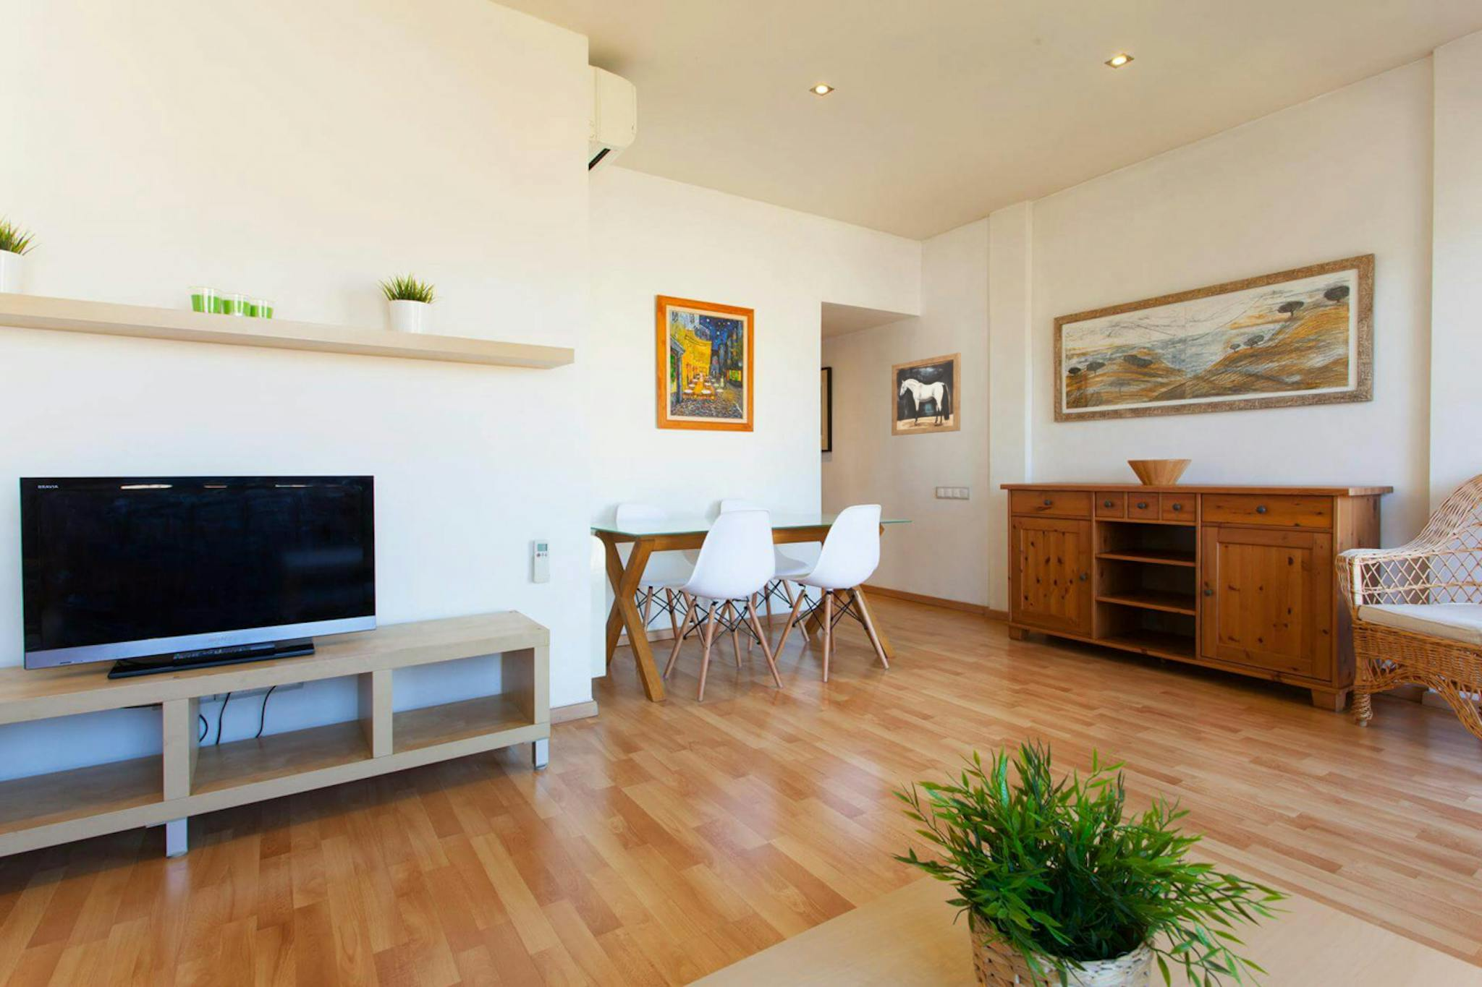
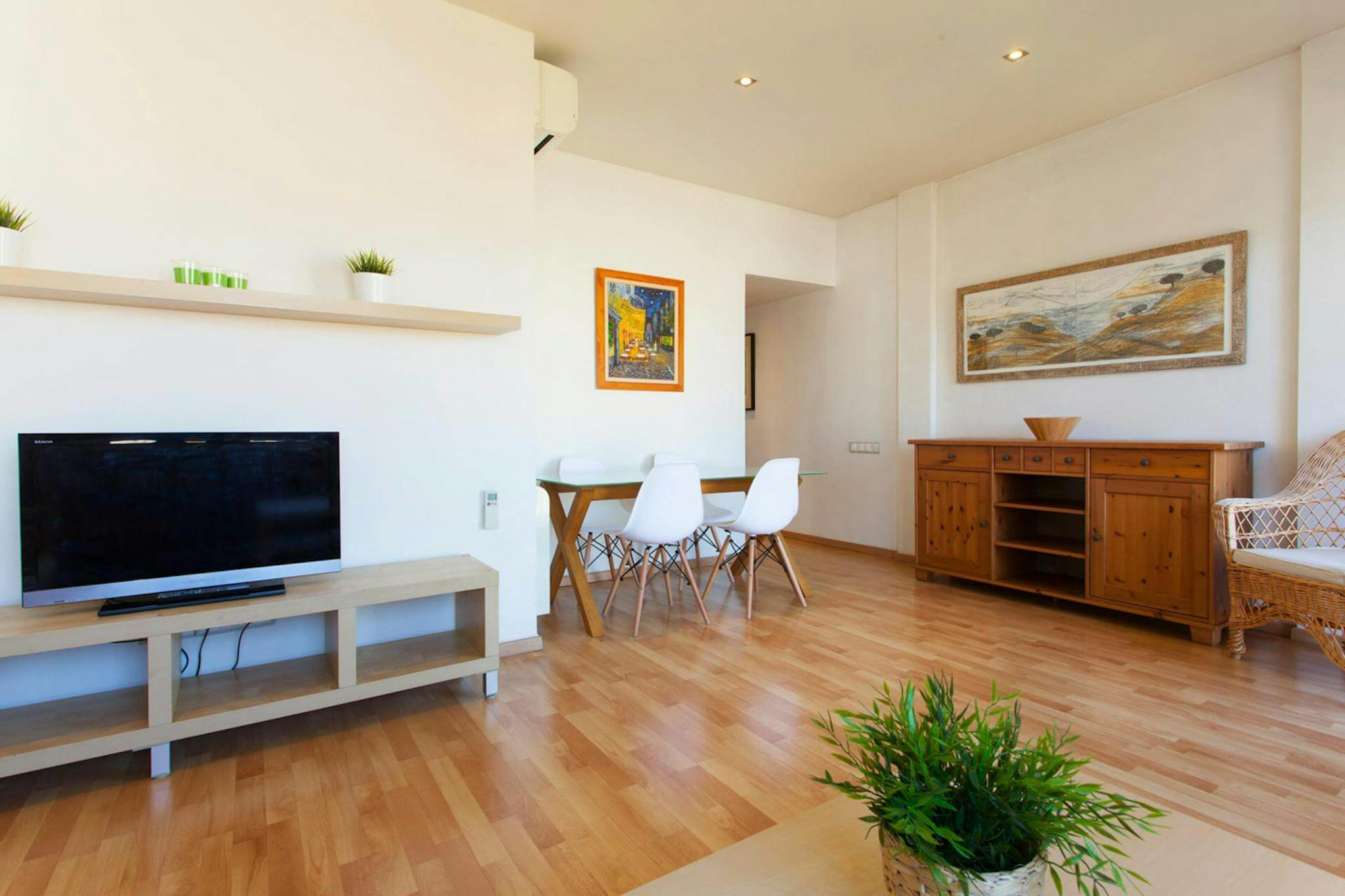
- wall art [890,352,962,436]
